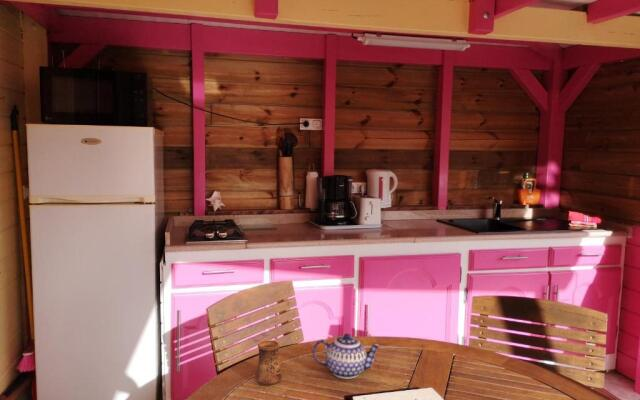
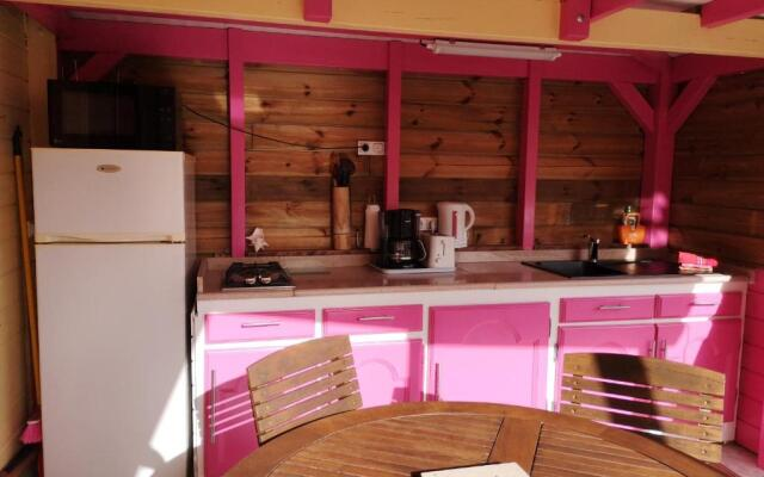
- cup [255,339,283,386]
- teapot [312,332,381,379]
